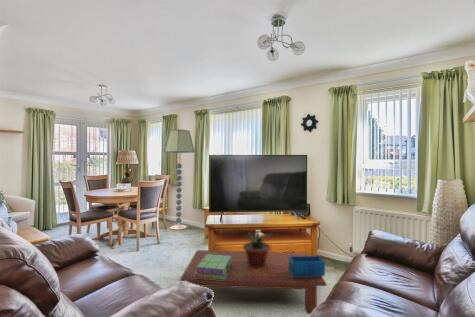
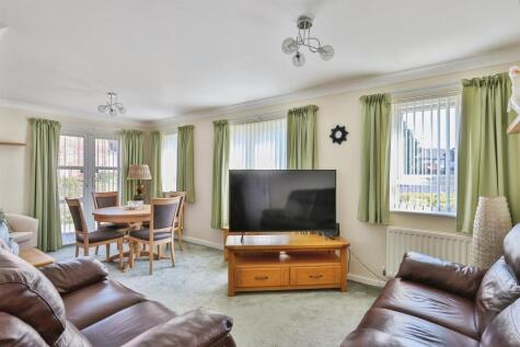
- floor lamp [163,128,195,231]
- decorative box [289,255,326,277]
- coffee table [179,249,328,315]
- potted plant [242,227,276,267]
- stack of books [195,254,232,280]
